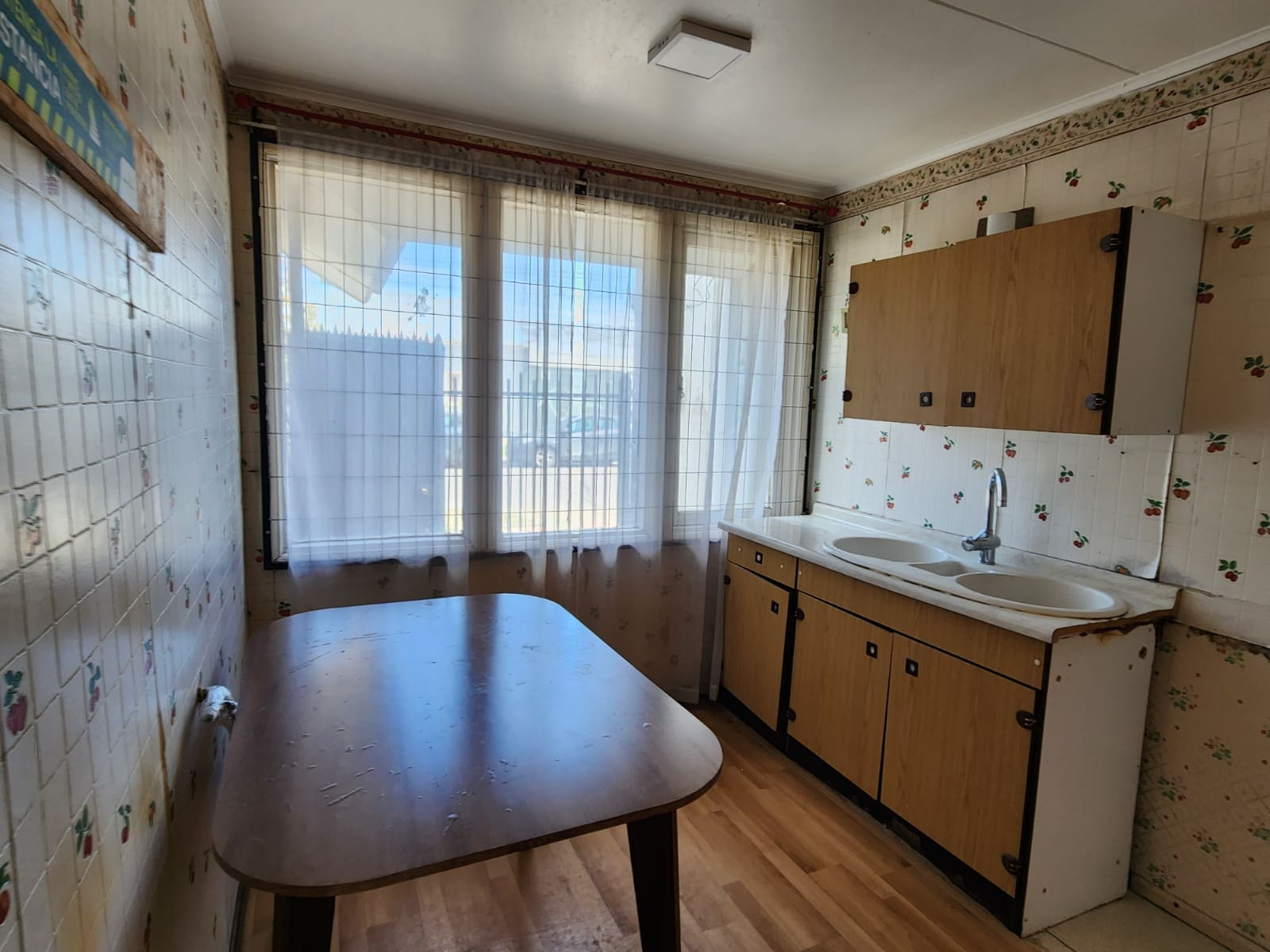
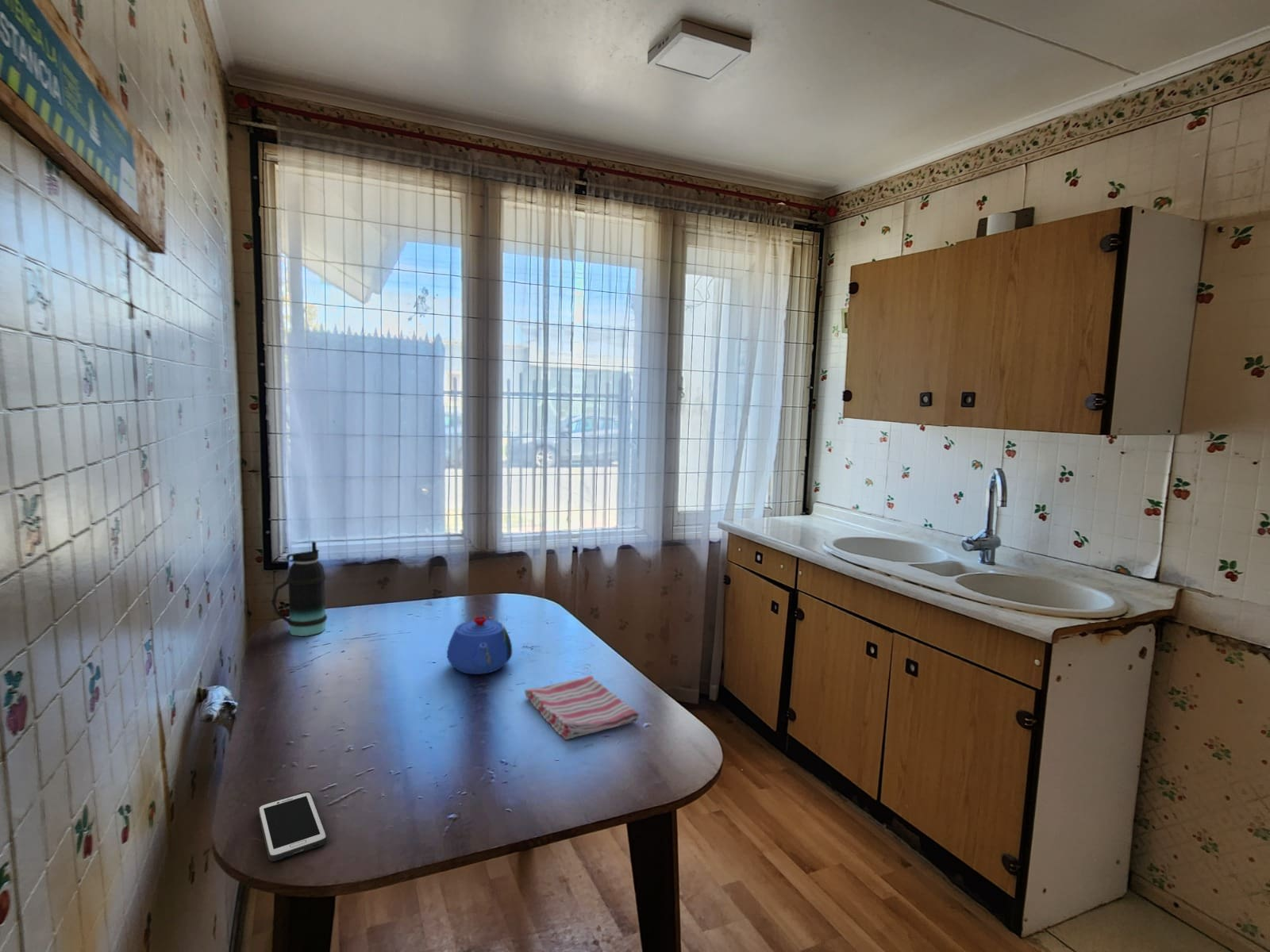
+ teapot [446,616,513,675]
+ bottle [271,541,328,637]
+ dish towel [524,674,640,741]
+ cell phone [257,790,328,862]
